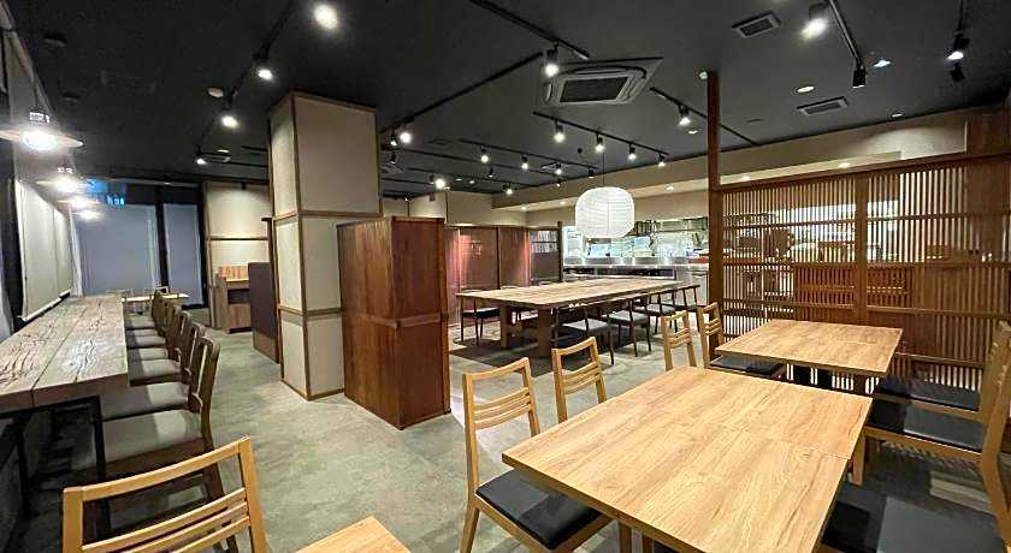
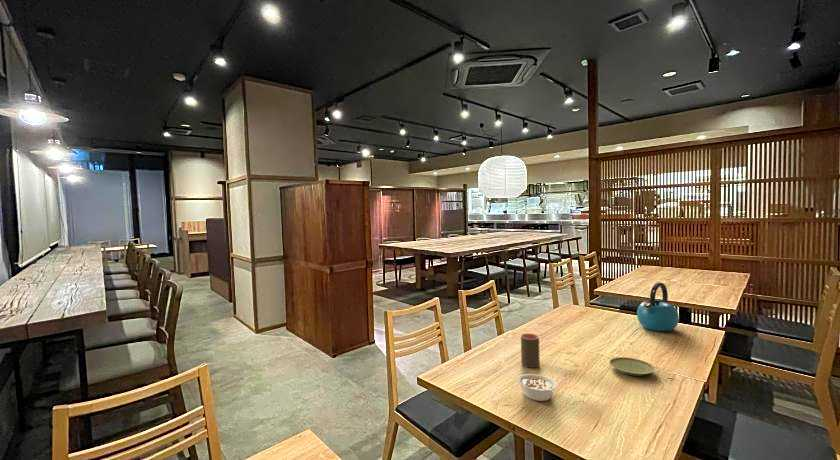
+ legume [516,373,558,402]
+ kettle [636,281,680,332]
+ cup [520,332,541,369]
+ plate [608,356,656,377]
